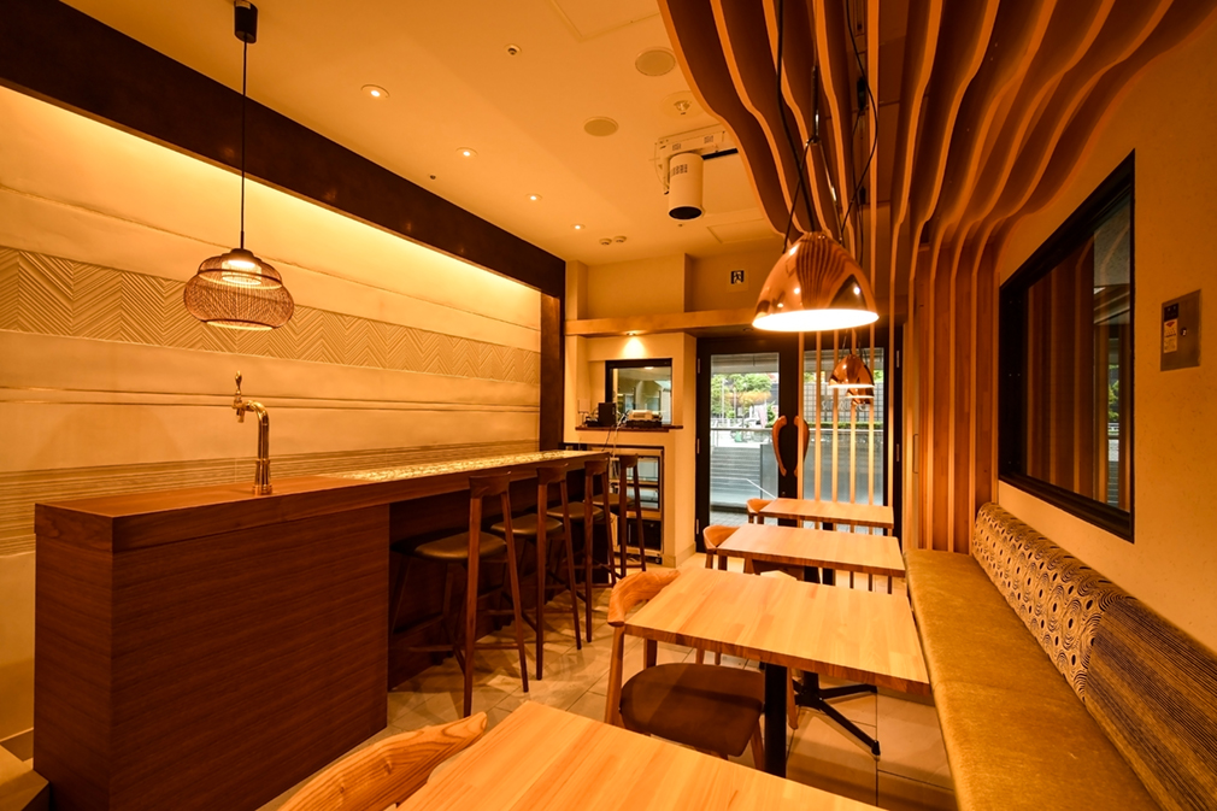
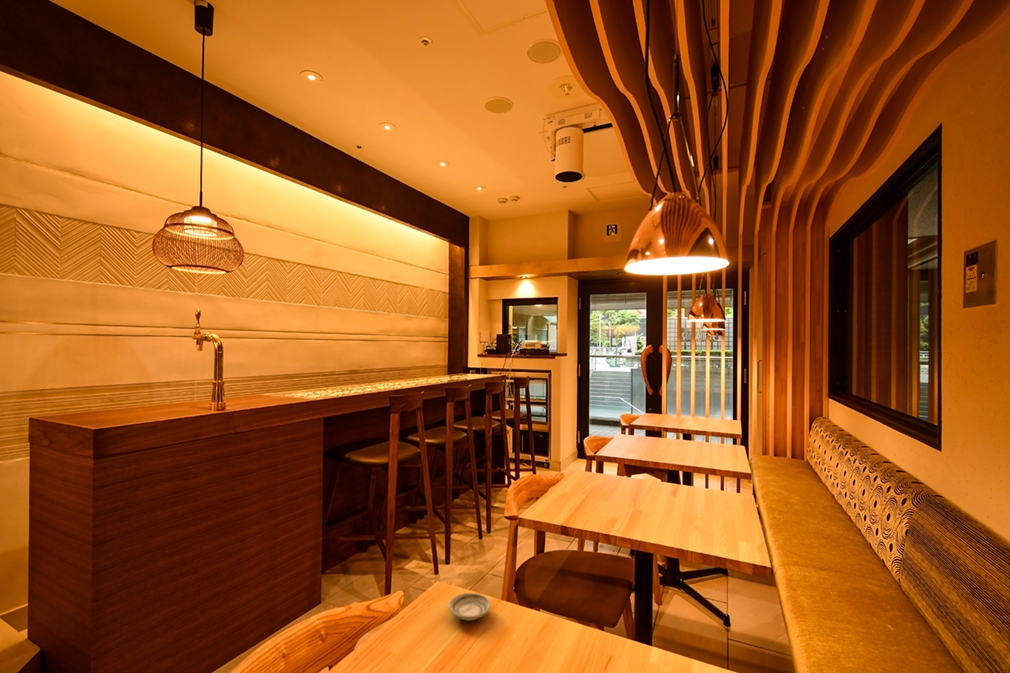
+ saucer [447,592,492,622]
